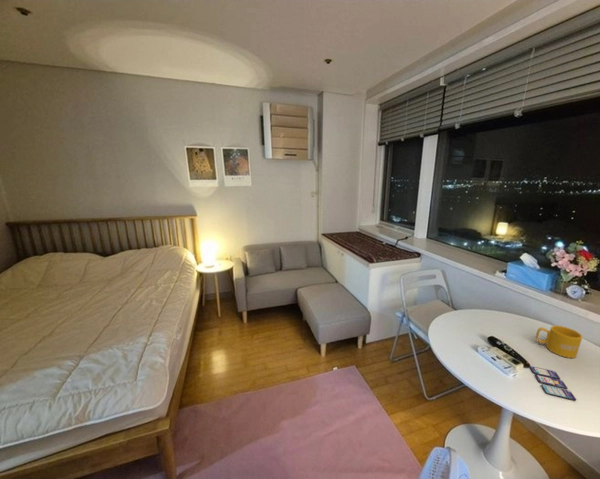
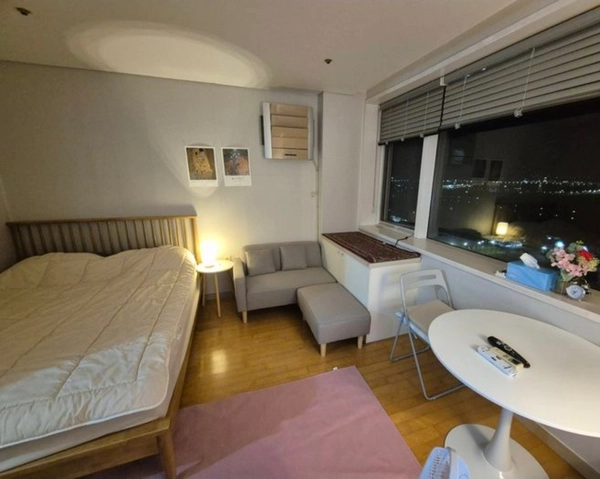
- mug [535,325,583,359]
- smartphone [528,365,577,402]
